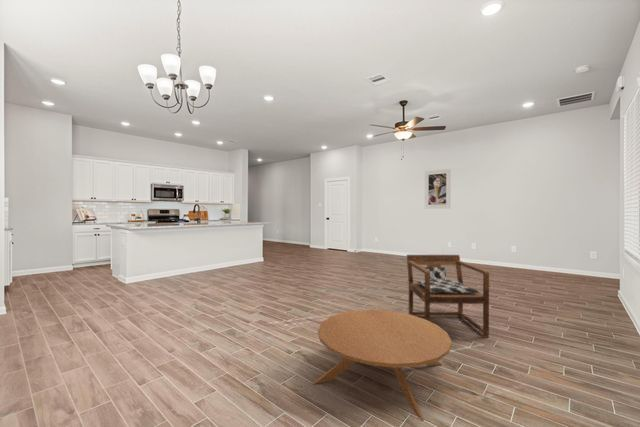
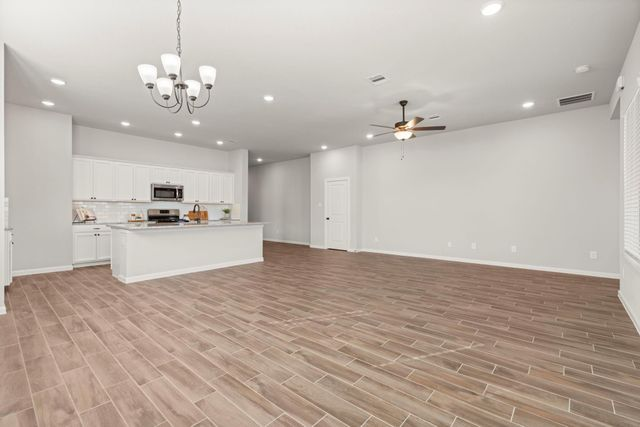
- coffee table [312,309,453,422]
- armchair [406,254,490,338]
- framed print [424,168,452,210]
